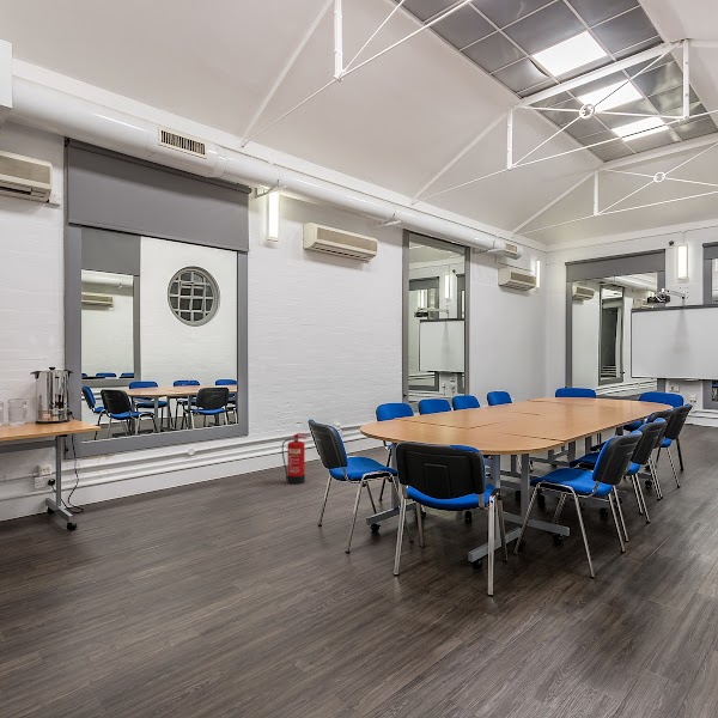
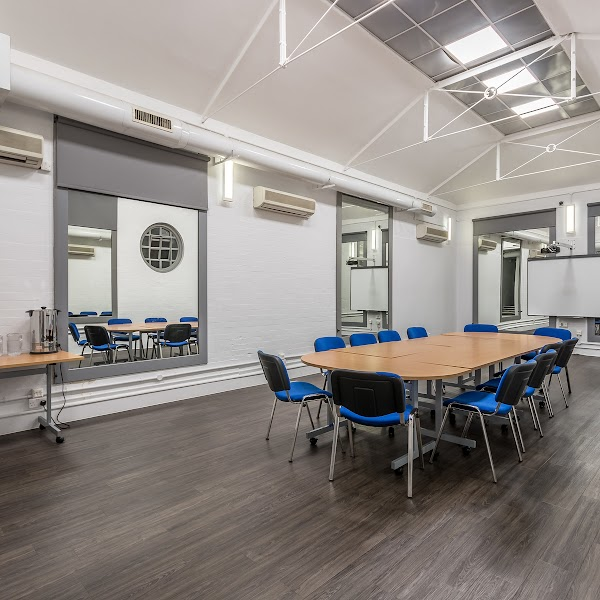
- fire extinguisher [281,432,309,485]
